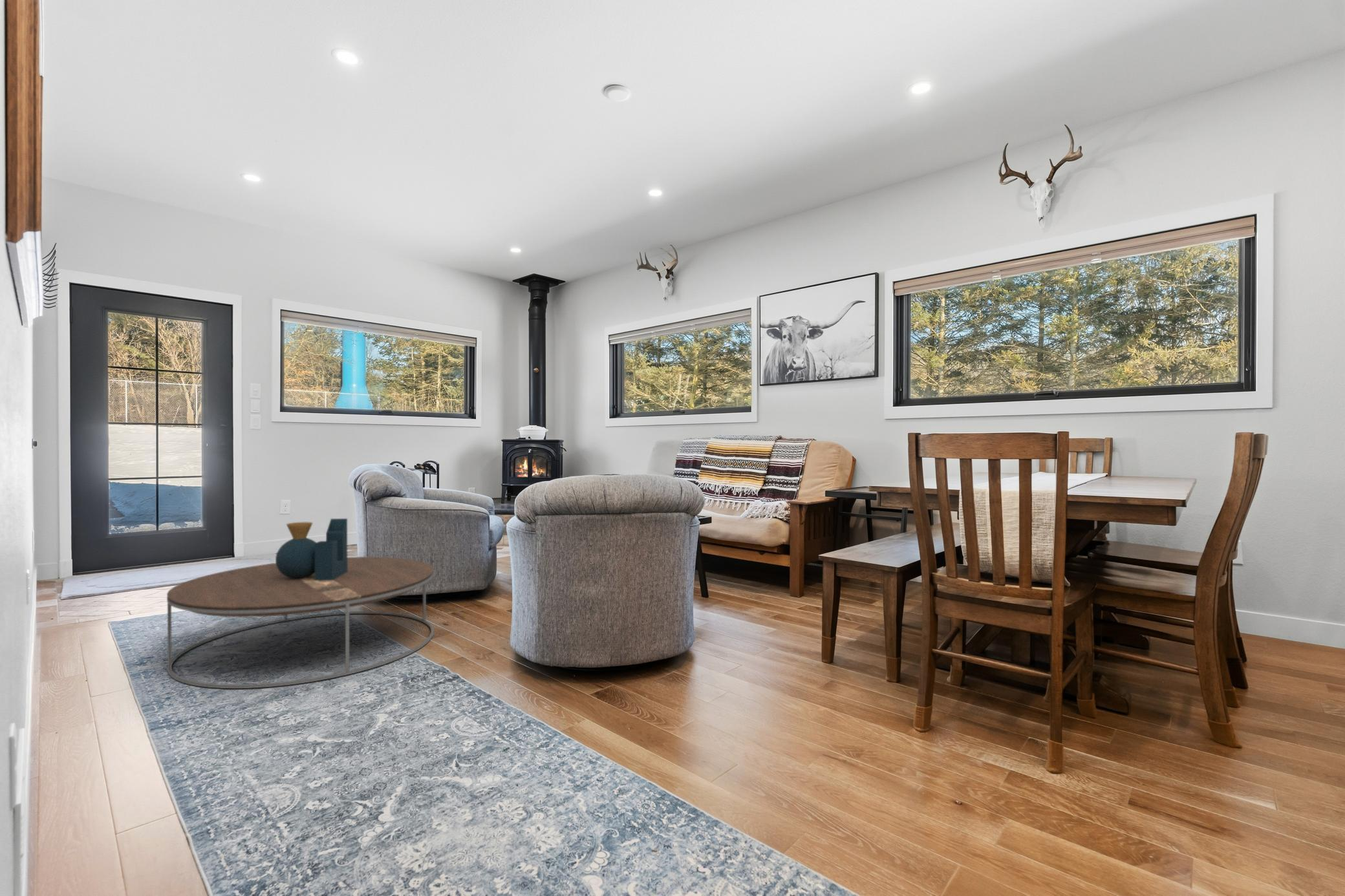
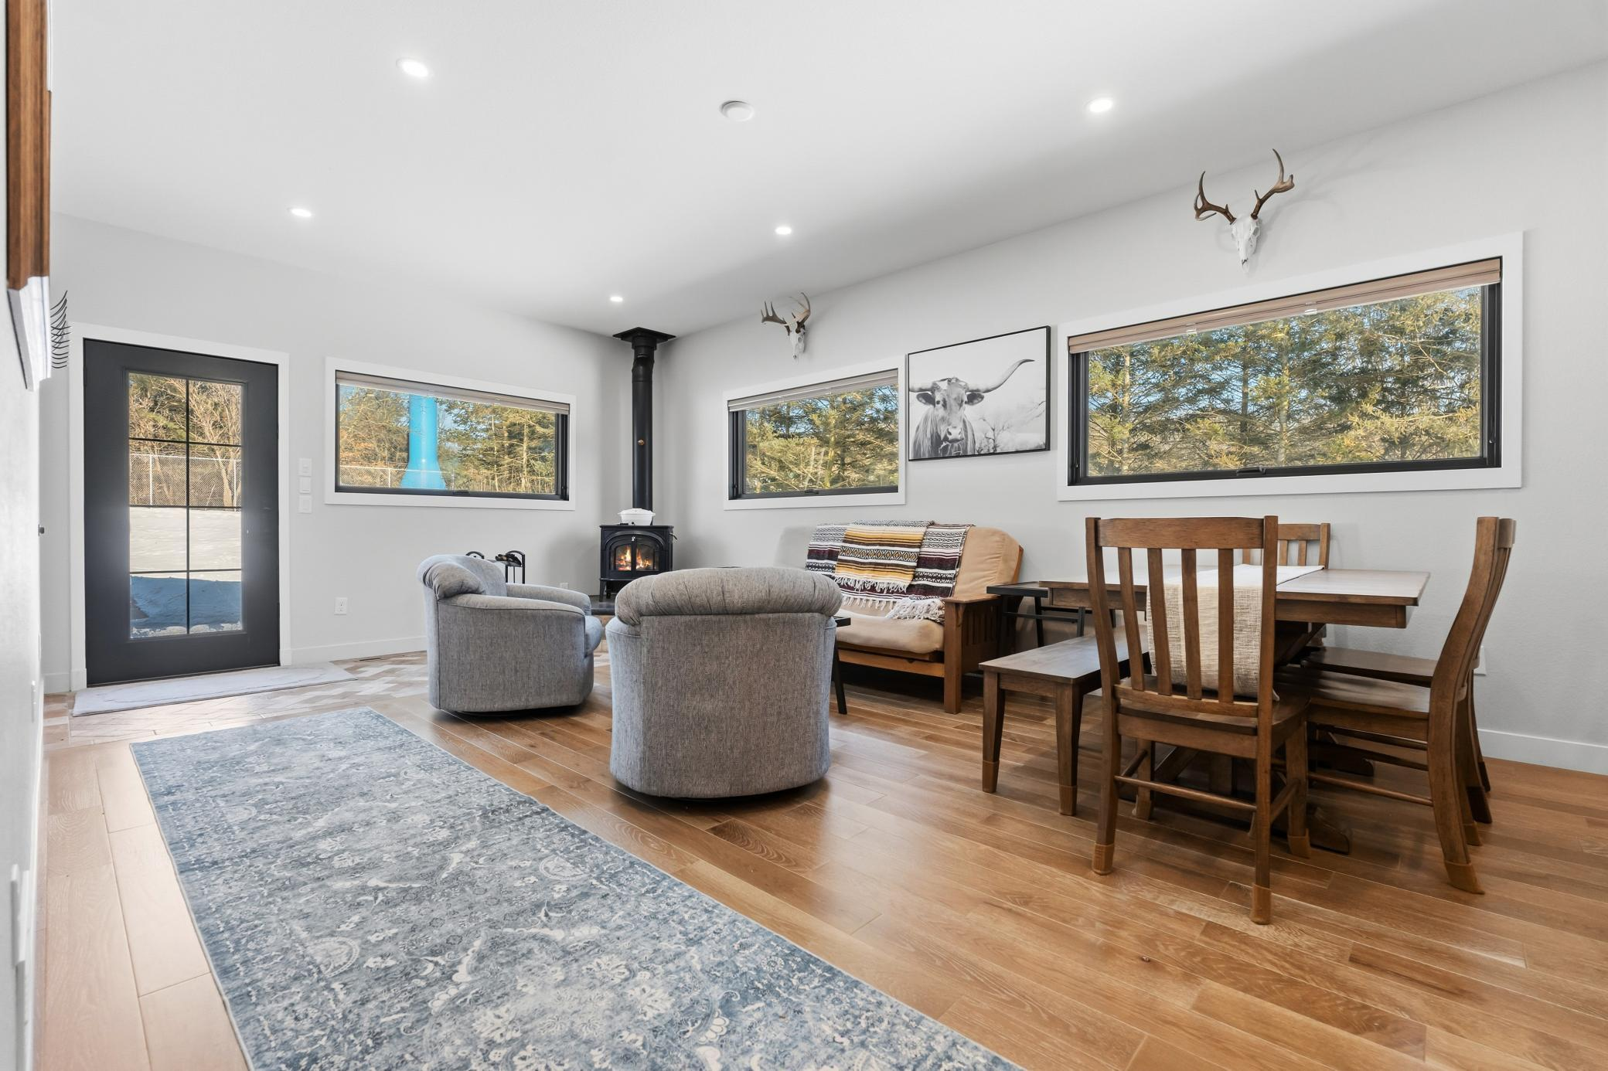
- coffee table [166,518,435,689]
